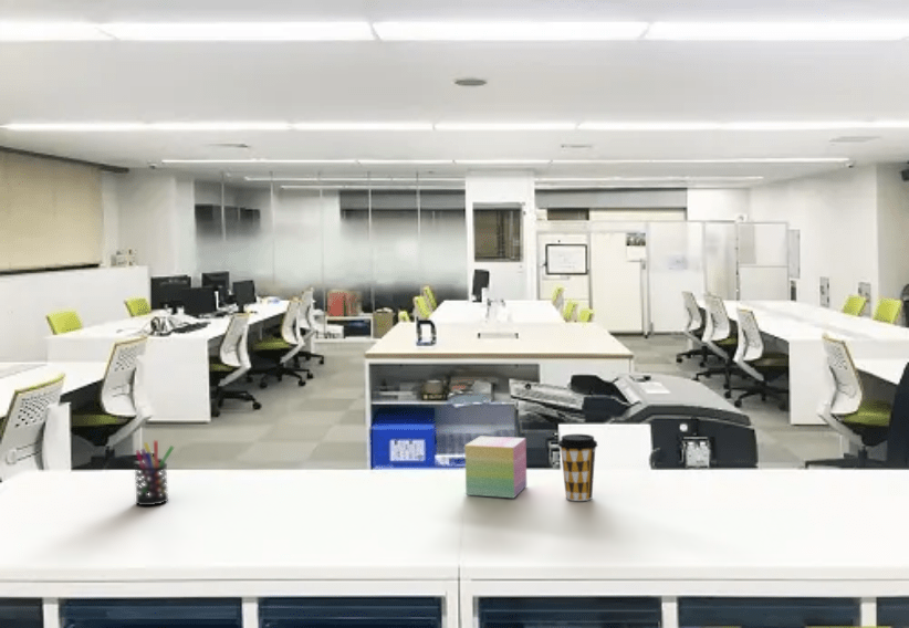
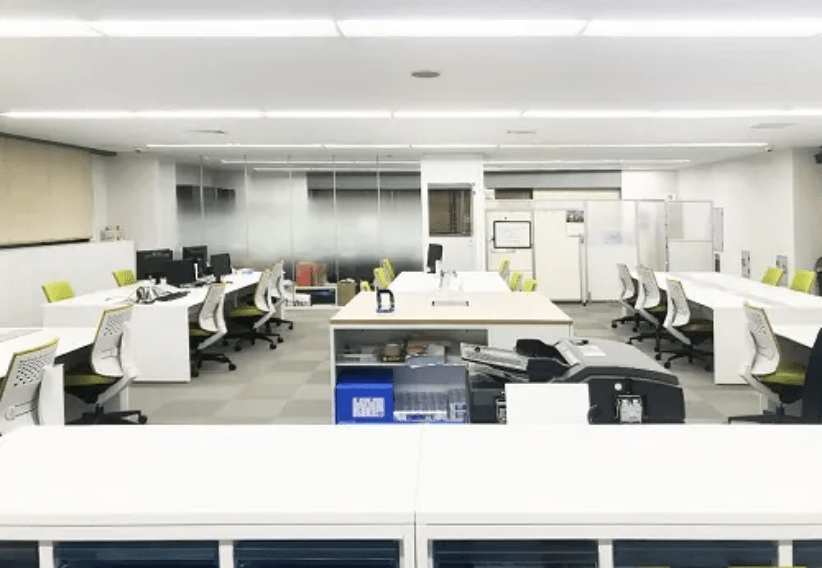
- coffee cup [557,433,598,502]
- pen holder [134,439,176,506]
- sticky notes [463,436,527,499]
